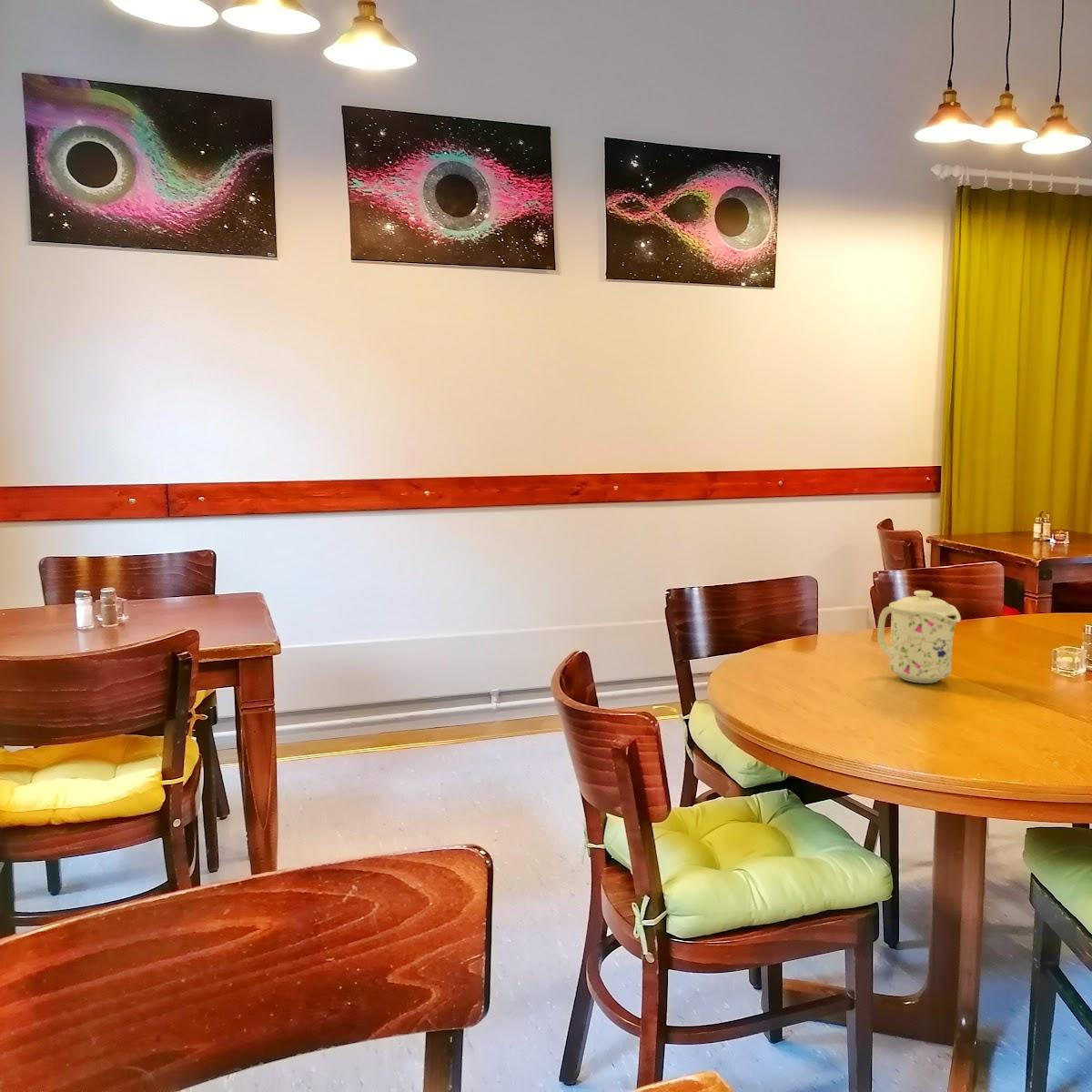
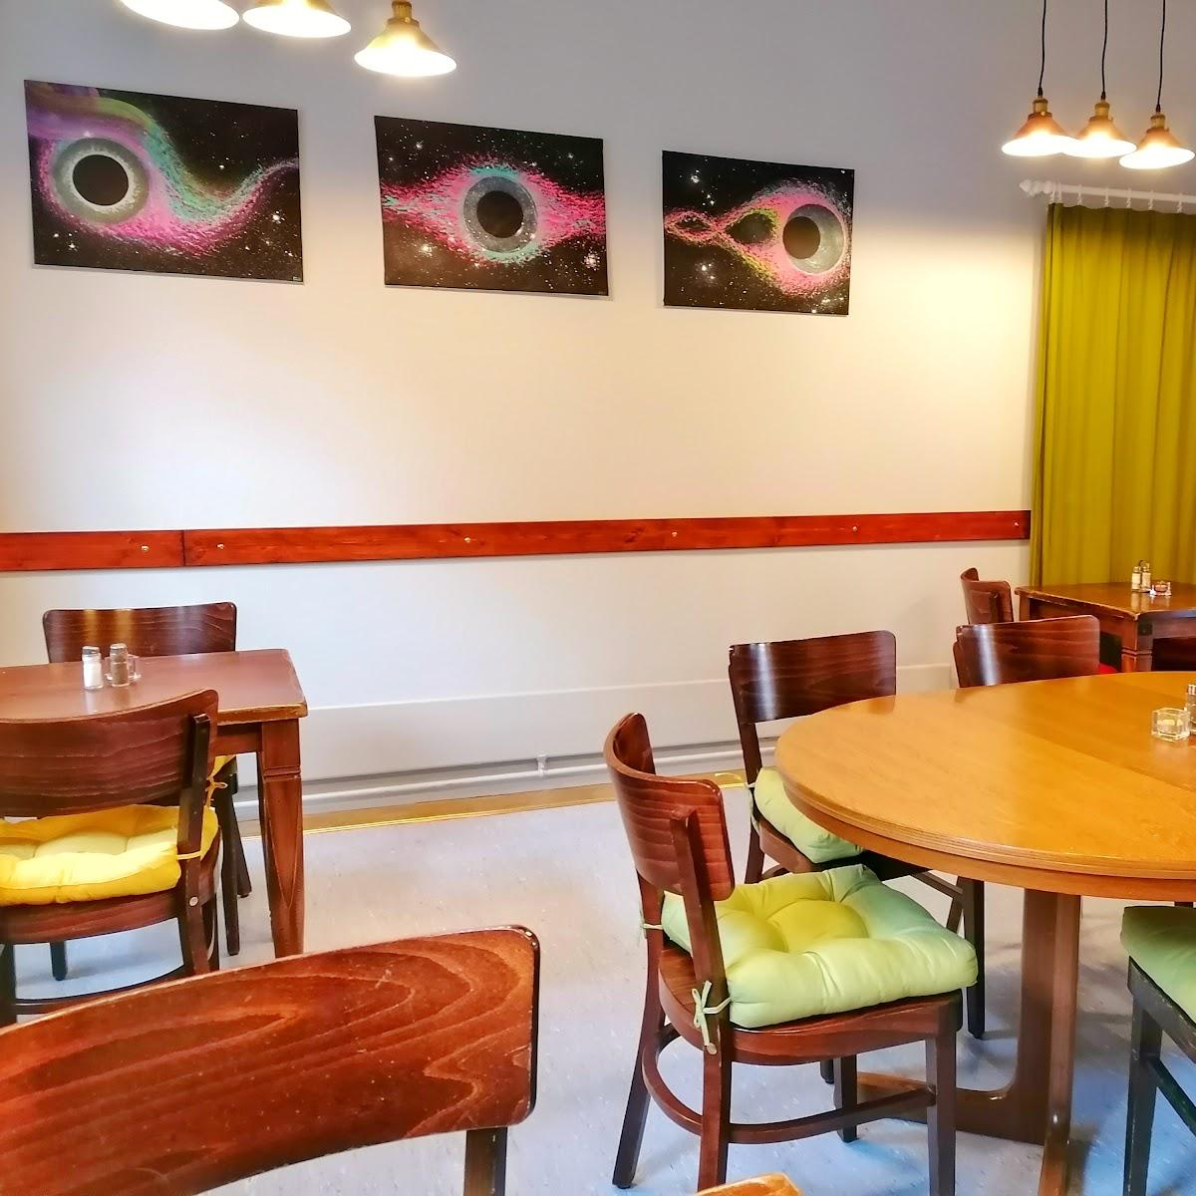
- mug [876,590,962,684]
